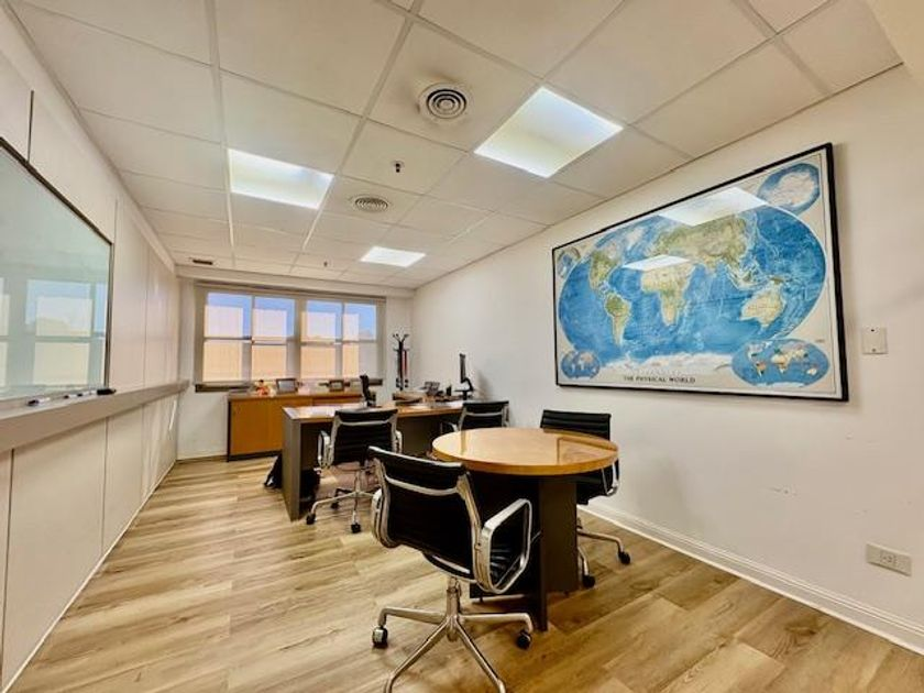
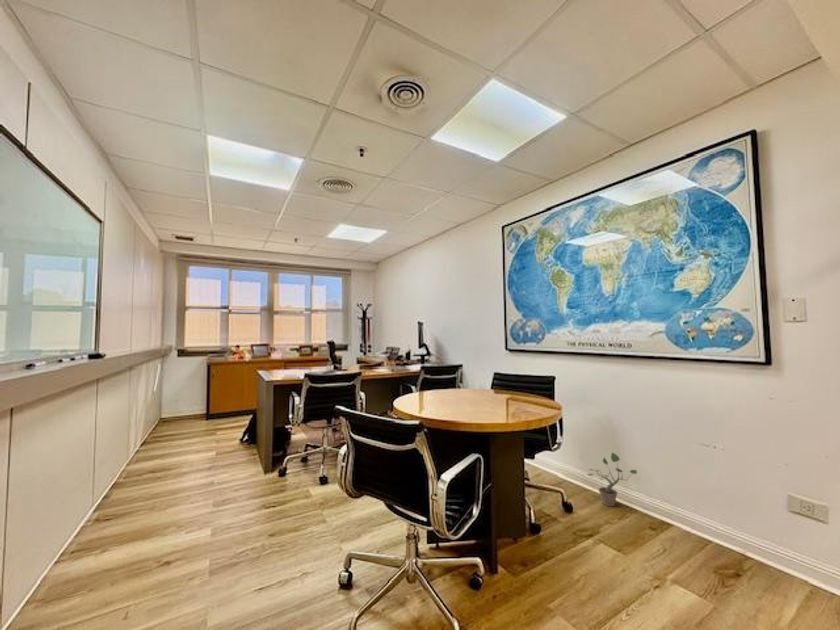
+ potted plant [585,451,638,507]
